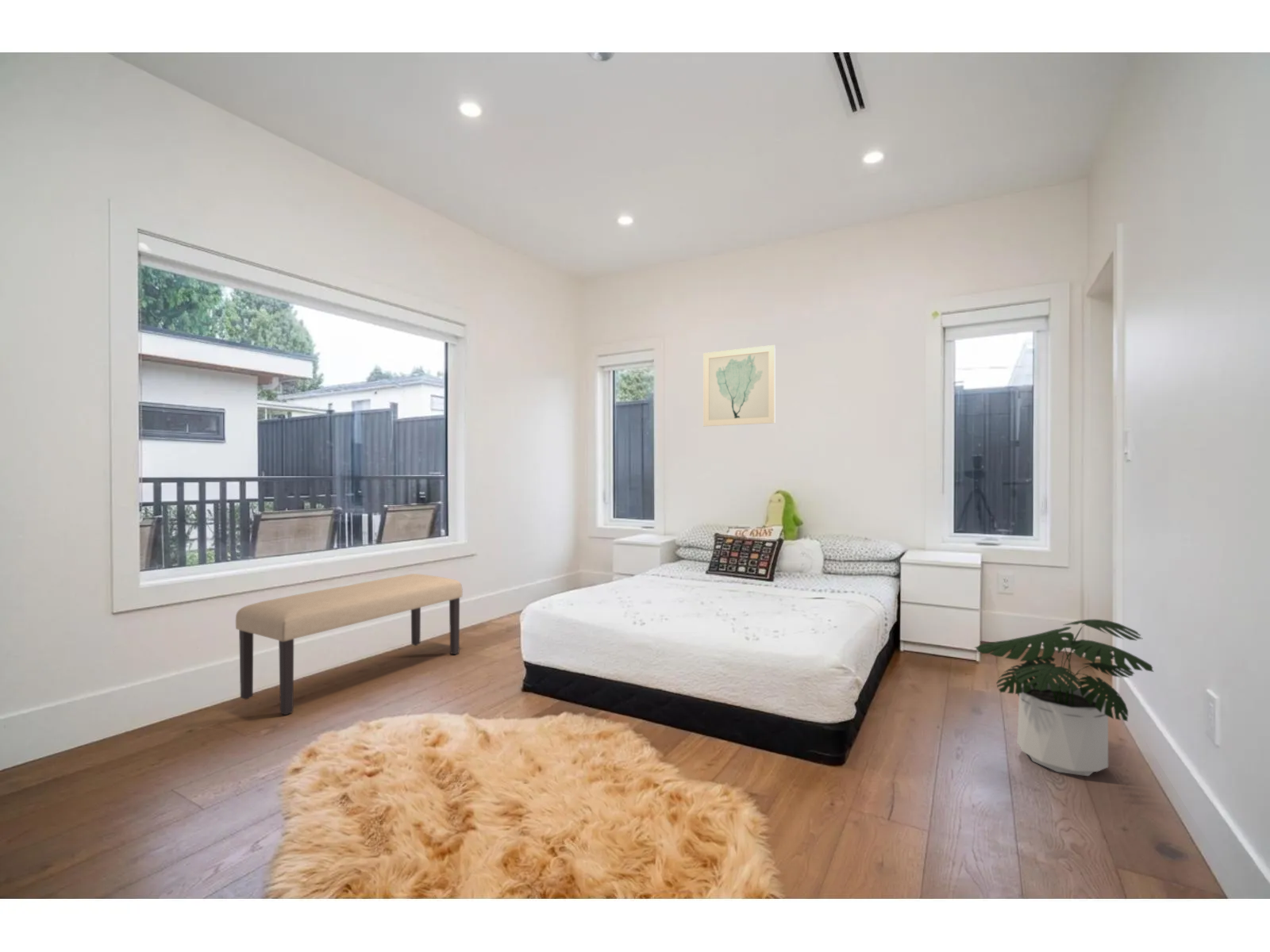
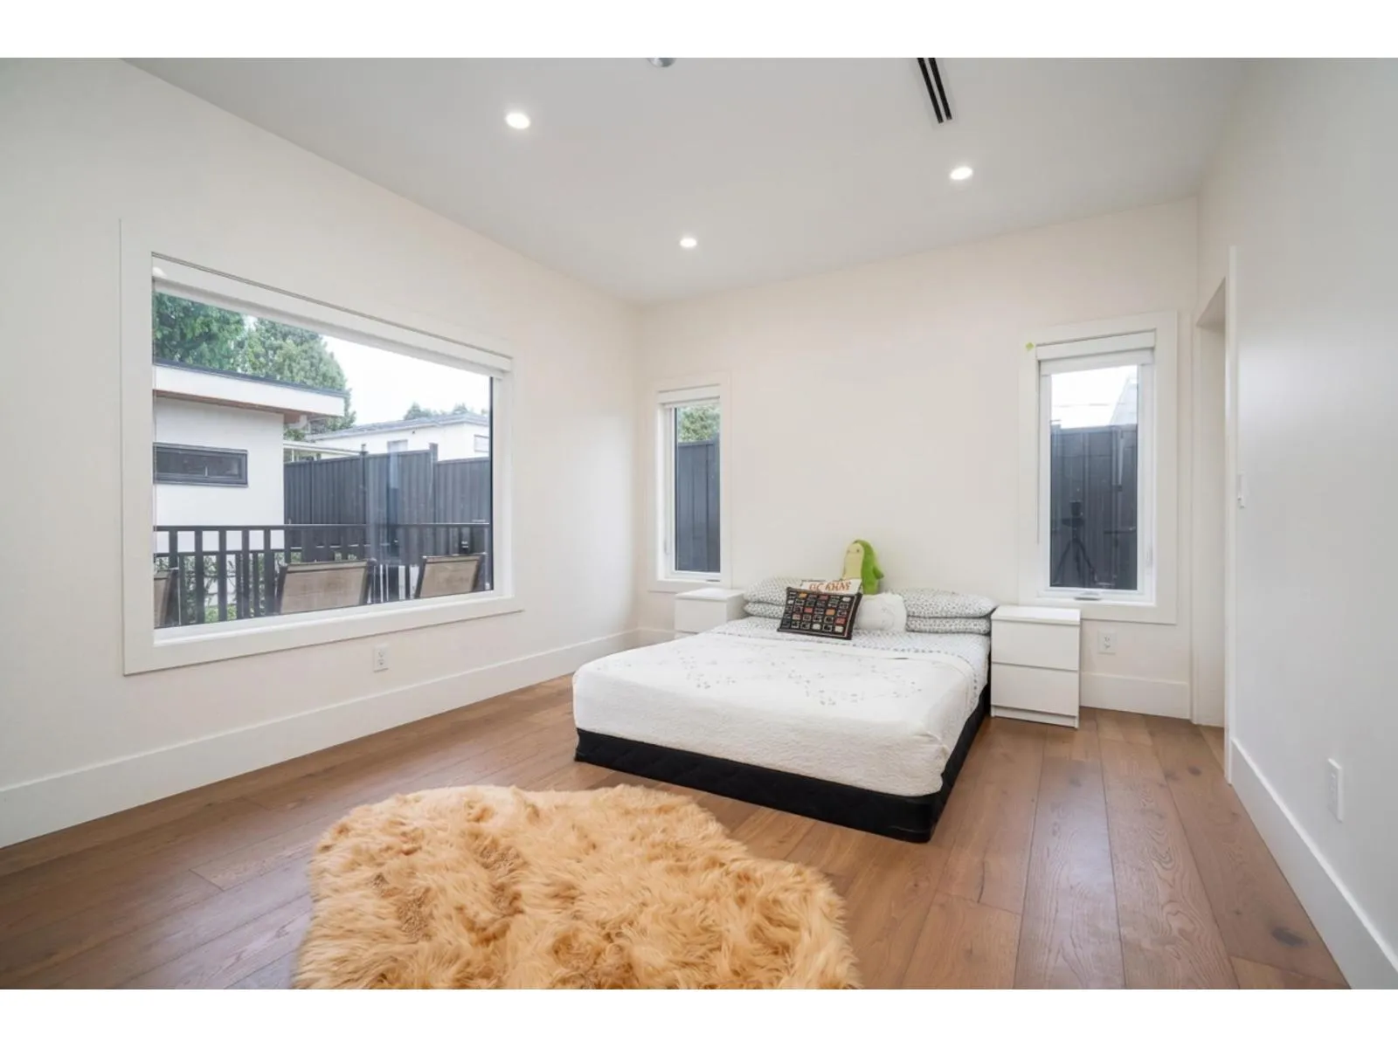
- bench [235,573,464,716]
- wall art [702,344,776,427]
- potted plant [974,619,1155,777]
